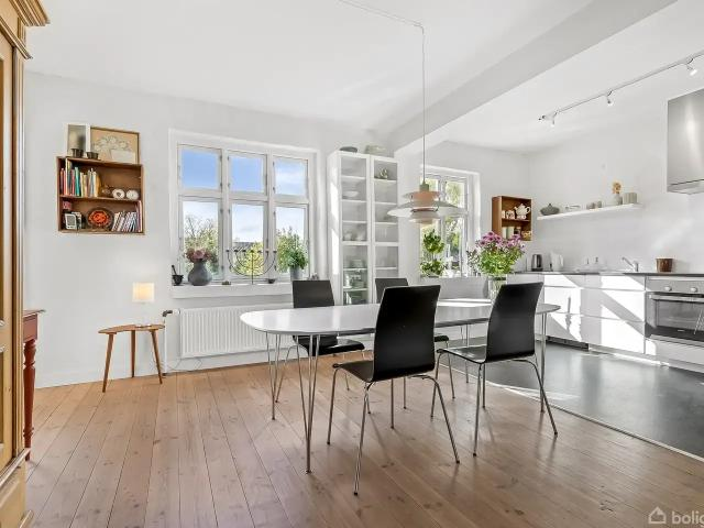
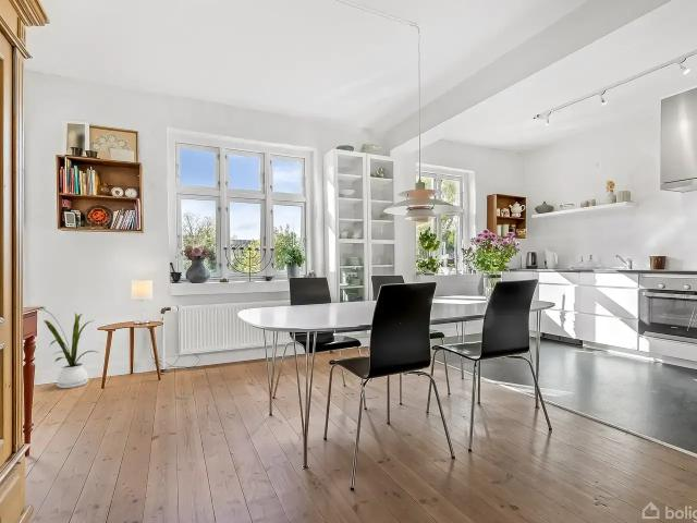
+ house plant [42,308,99,389]
